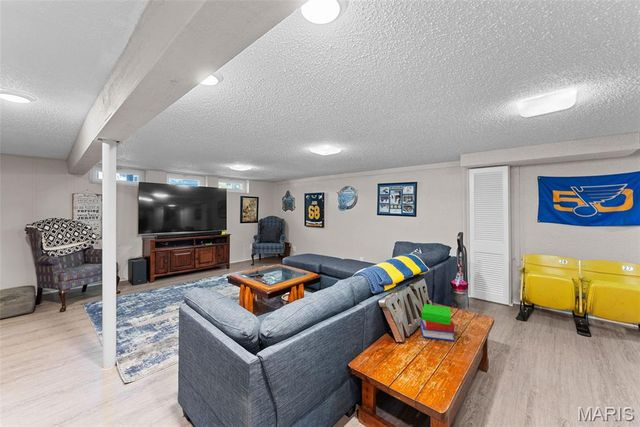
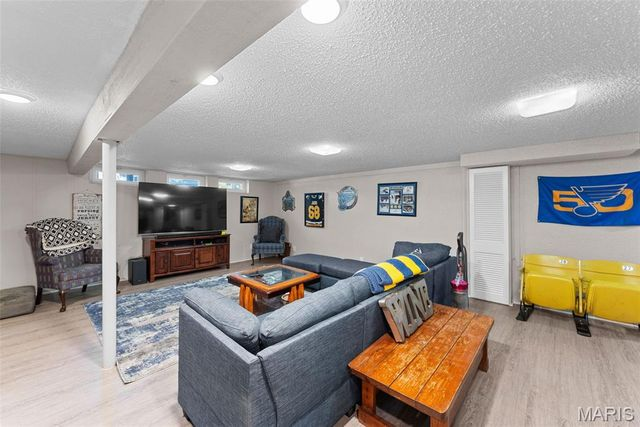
- book [419,303,456,342]
